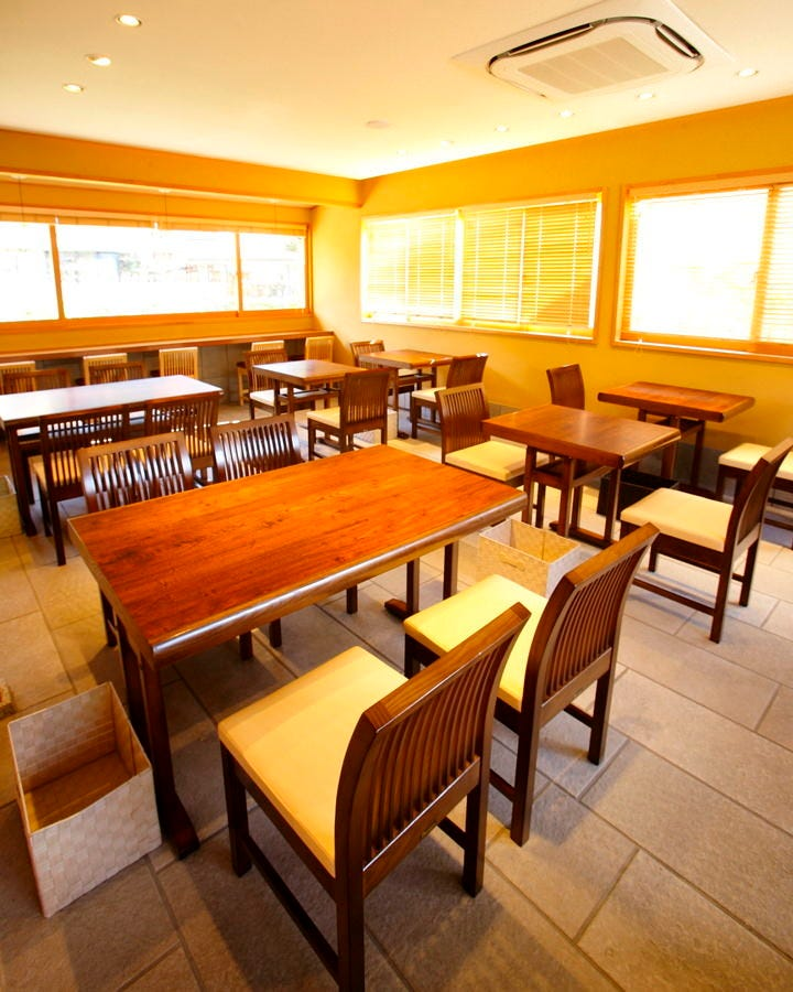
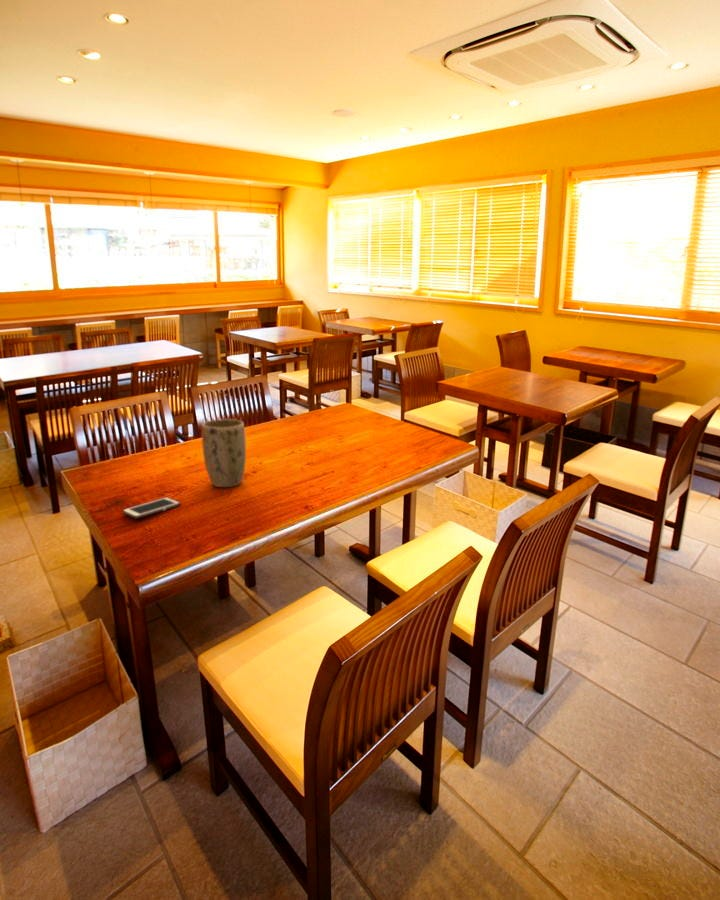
+ plant pot [201,418,247,488]
+ cell phone [122,496,181,520]
